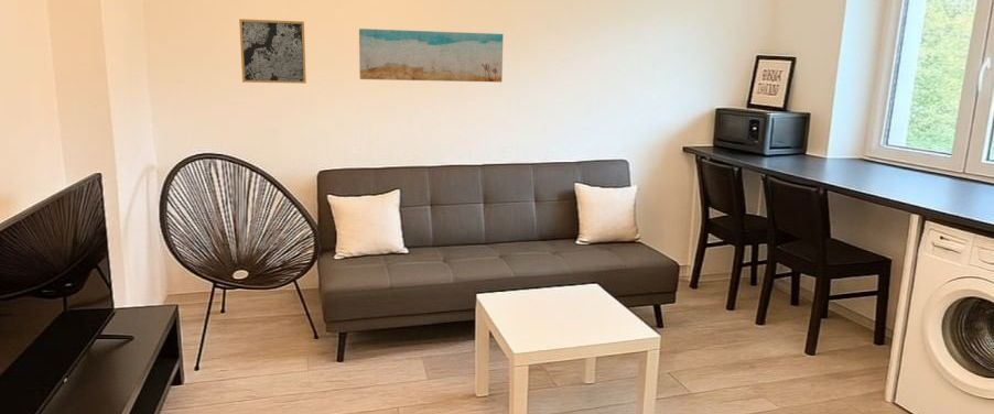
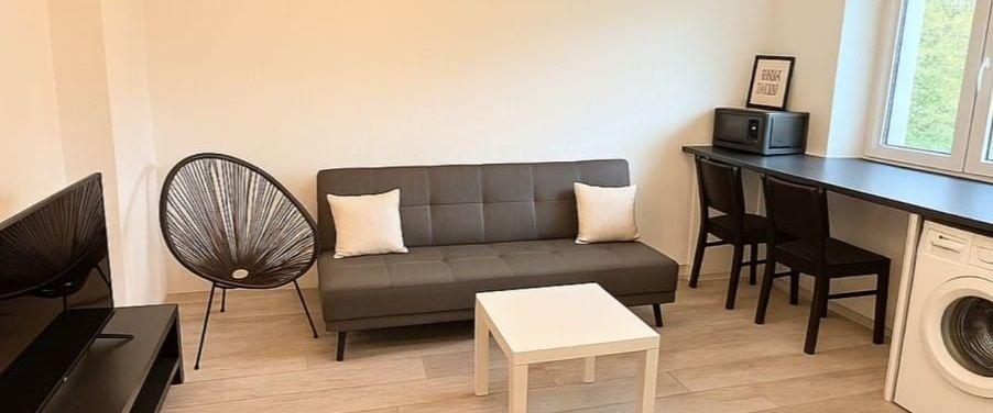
- wall art [238,18,307,85]
- wall art [358,28,504,83]
